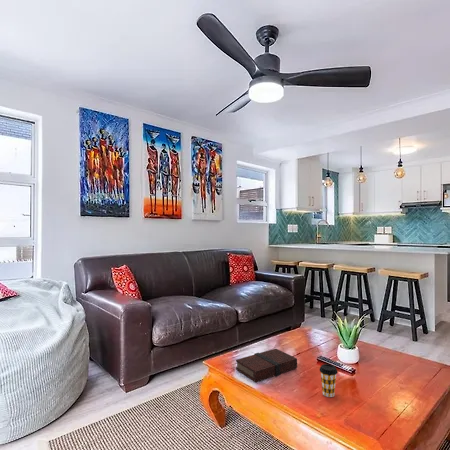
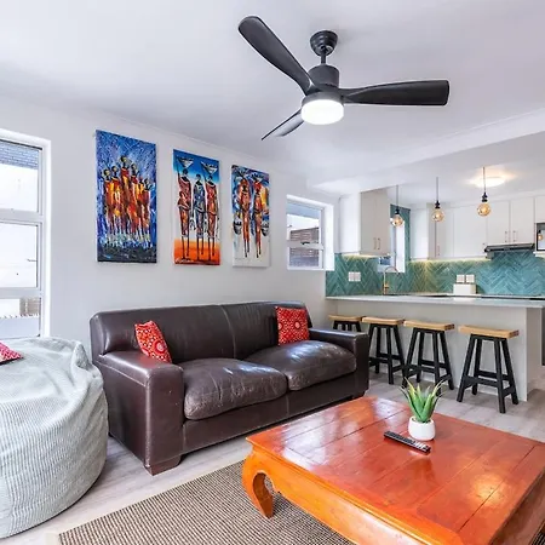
- book [235,348,298,383]
- coffee cup [319,363,339,398]
